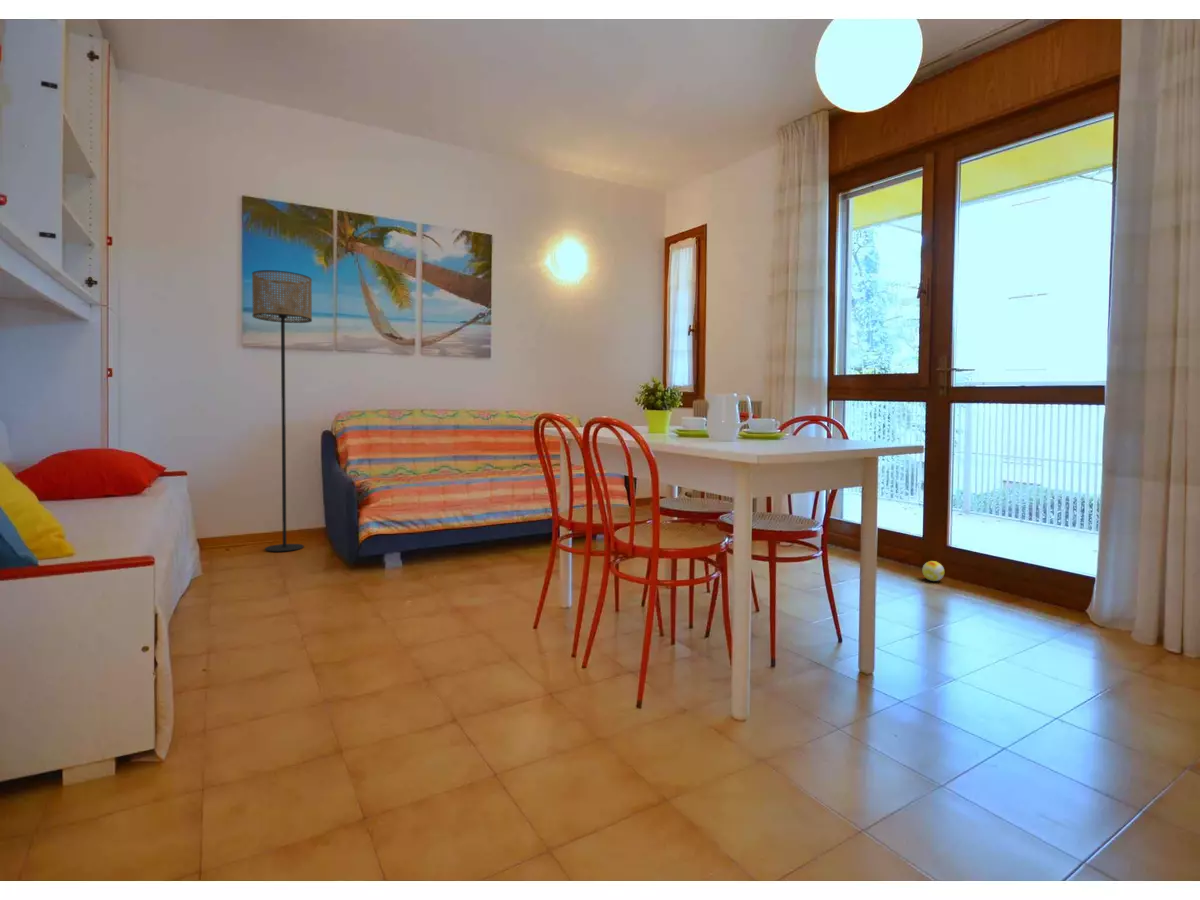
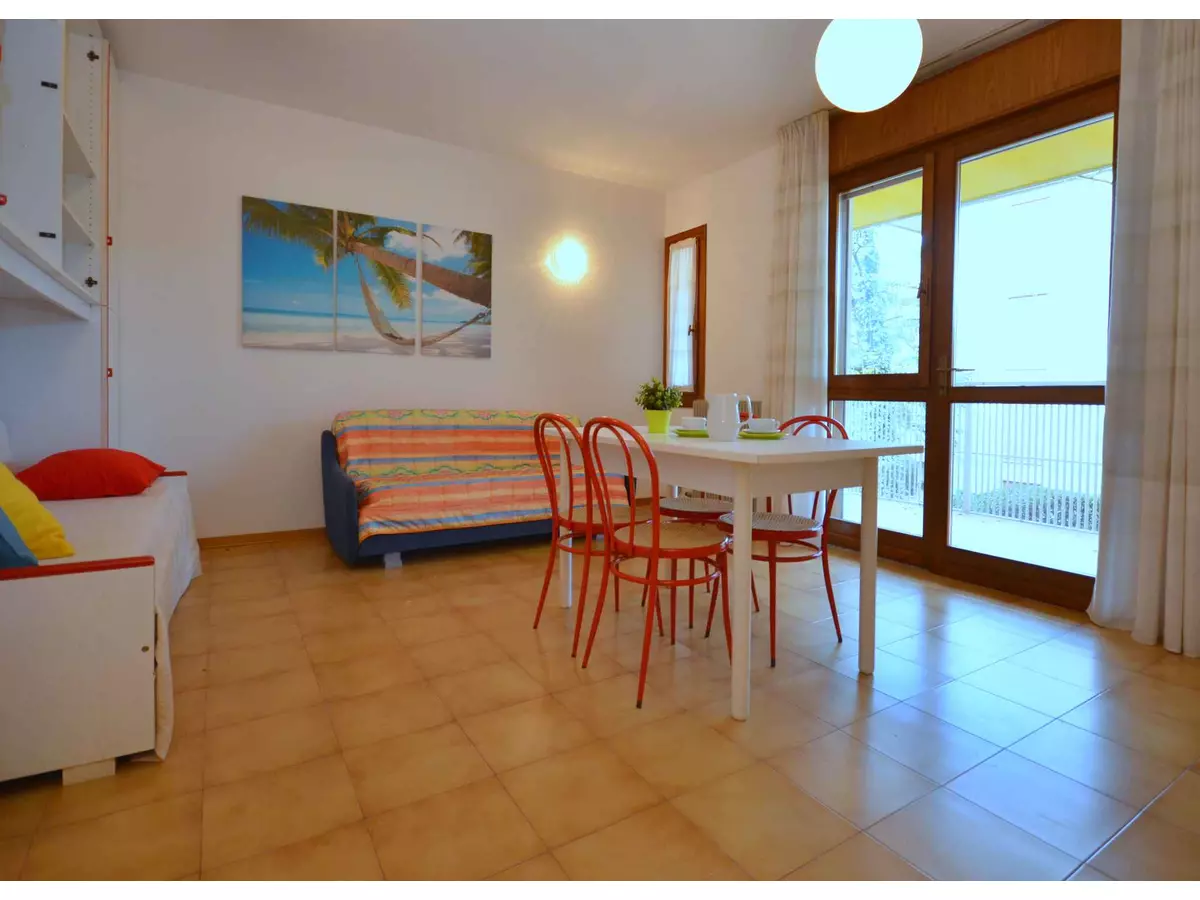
- decorative ball [921,560,945,582]
- floor lamp [251,269,313,553]
